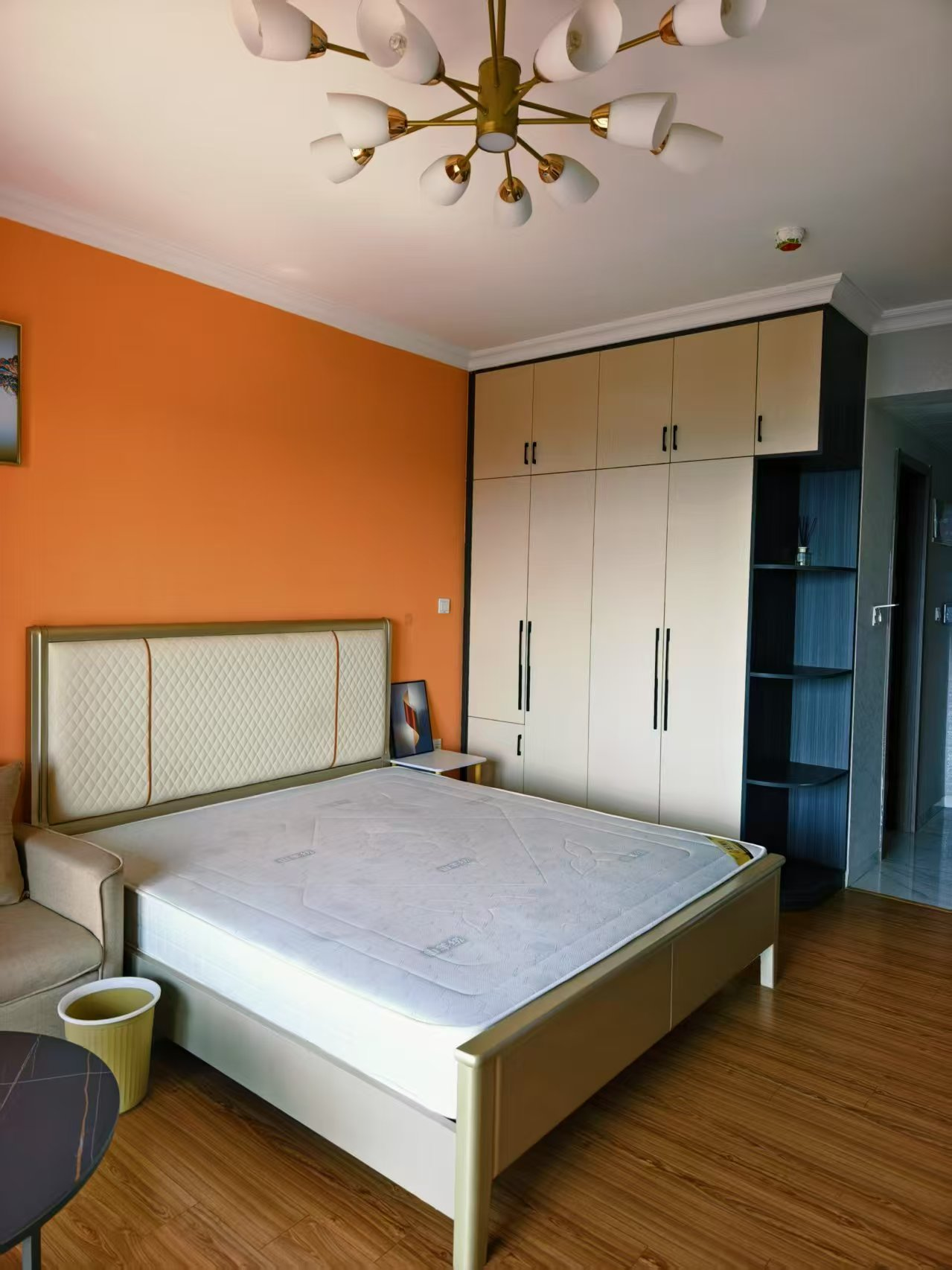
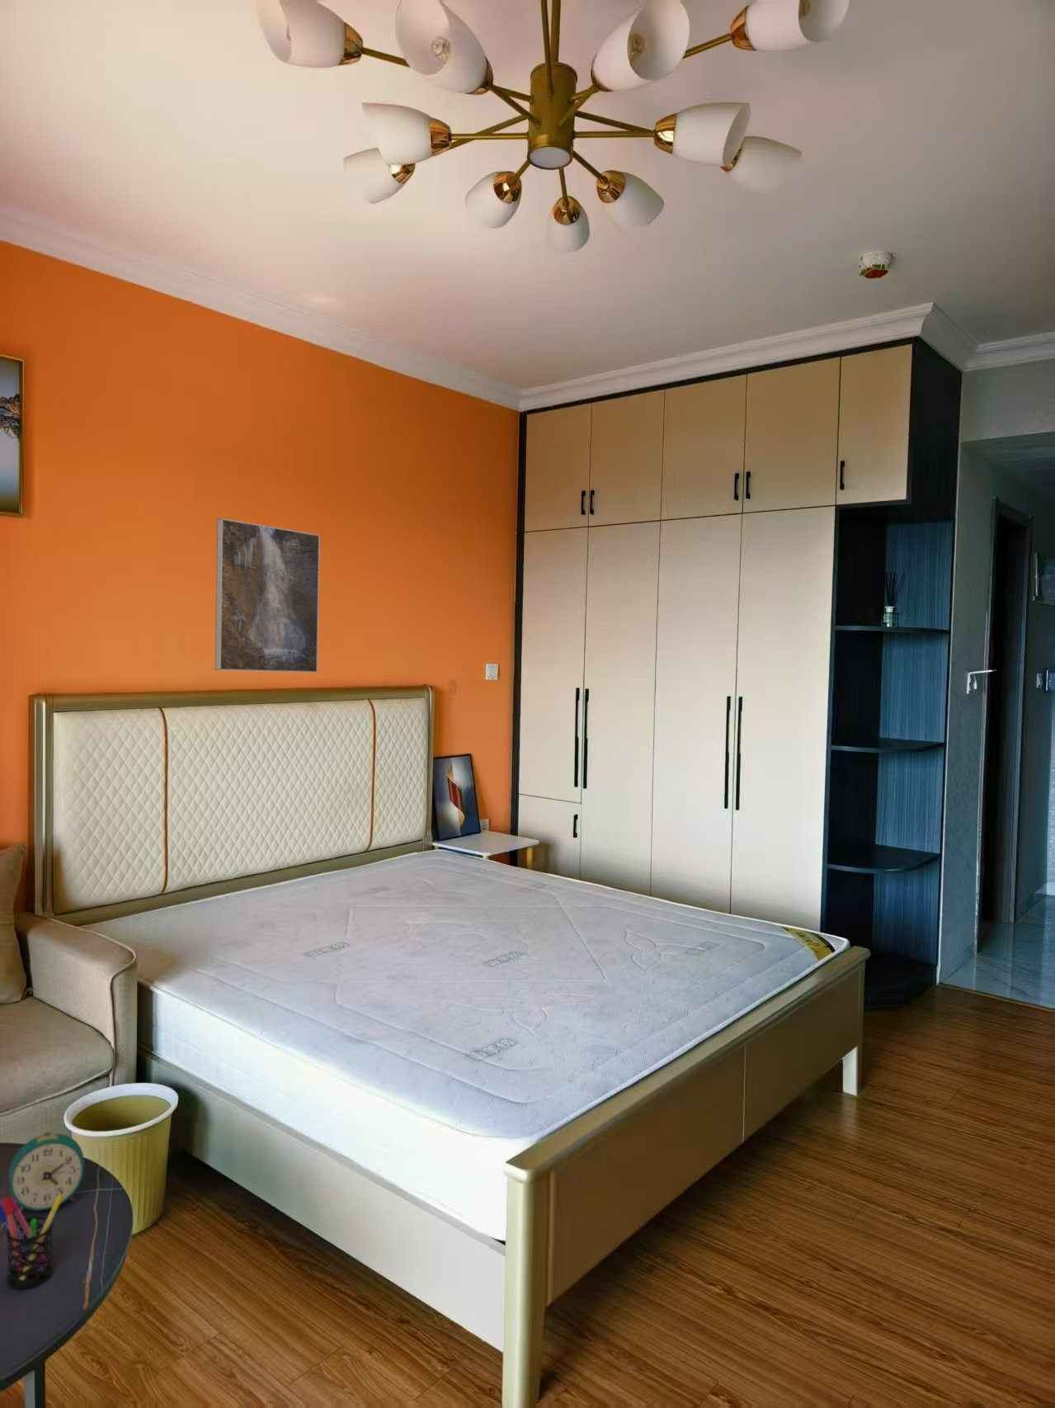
+ pen holder [0,1194,63,1290]
+ alarm clock [8,1132,85,1212]
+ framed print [215,518,321,673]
